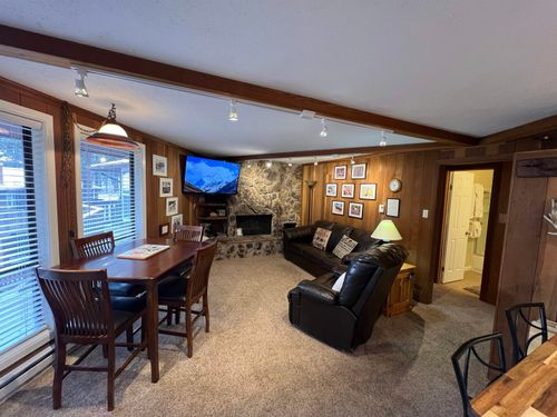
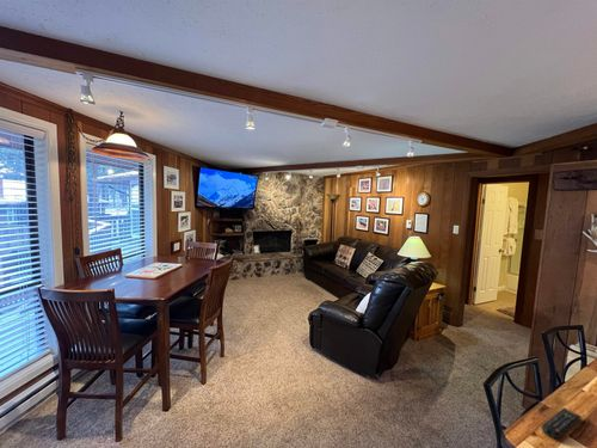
+ remote control [541,406,583,440]
